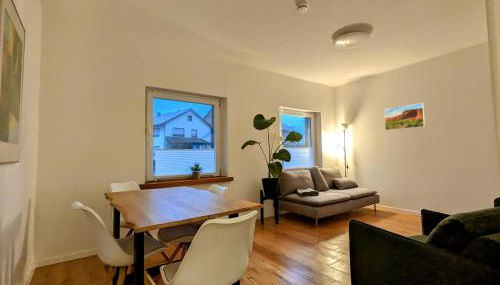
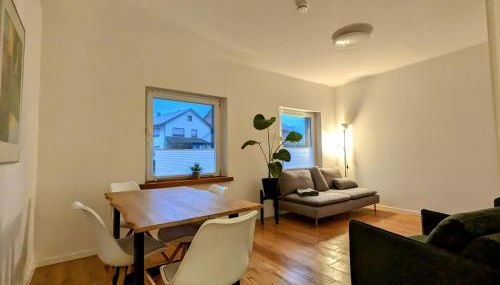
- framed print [383,102,426,131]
